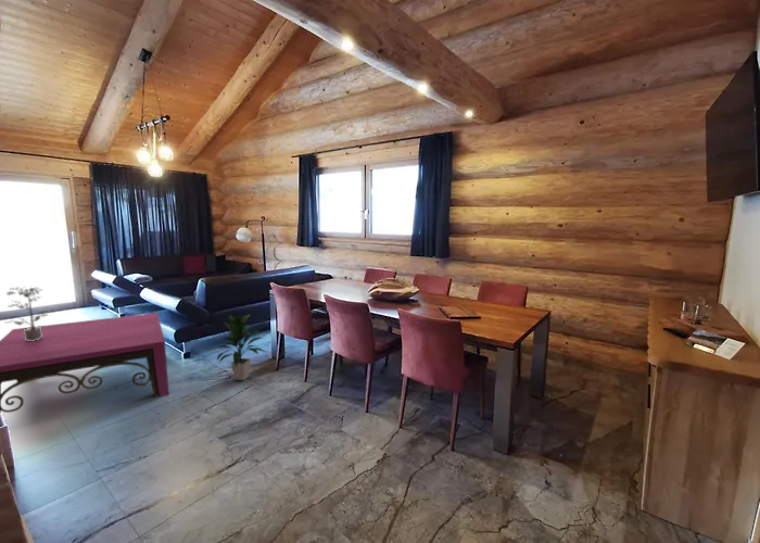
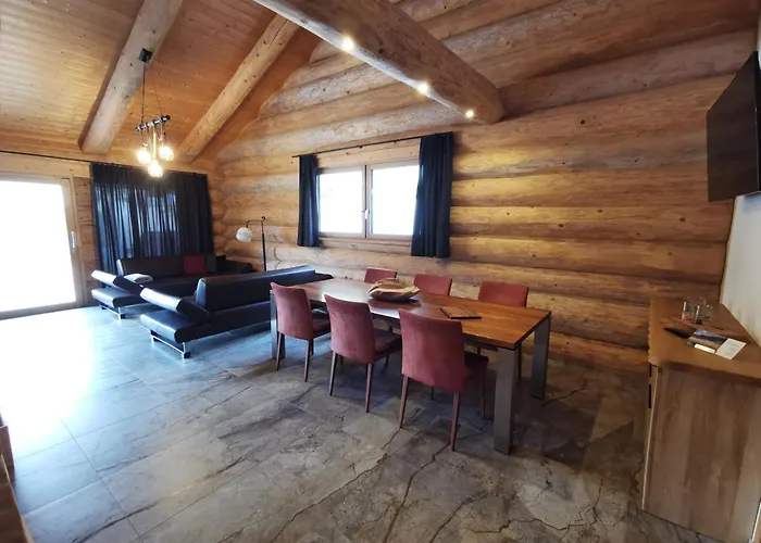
- potted plant [5,285,49,341]
- coffee table [0,312,169,414]
- indoor plant [216,313,266,381]
